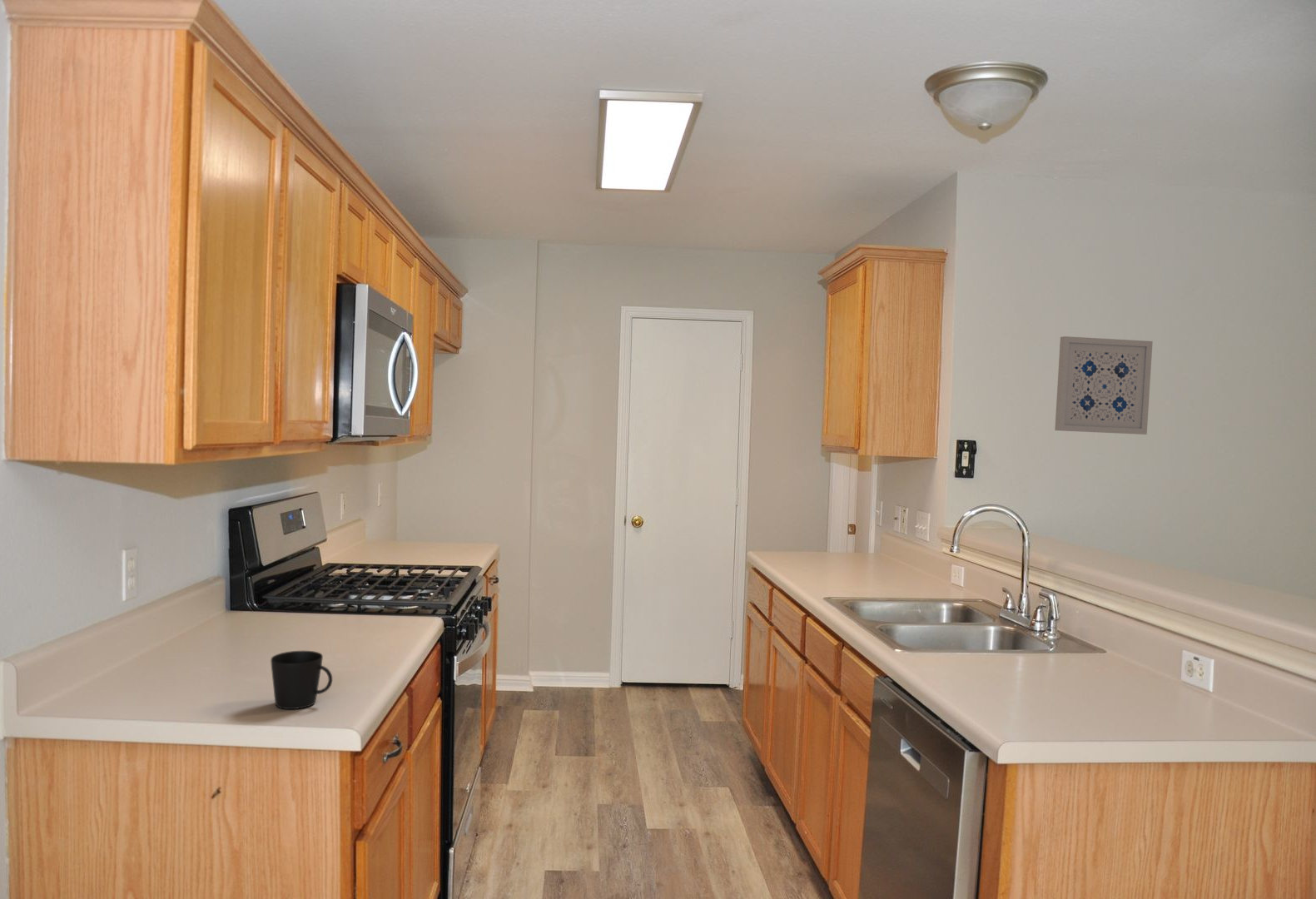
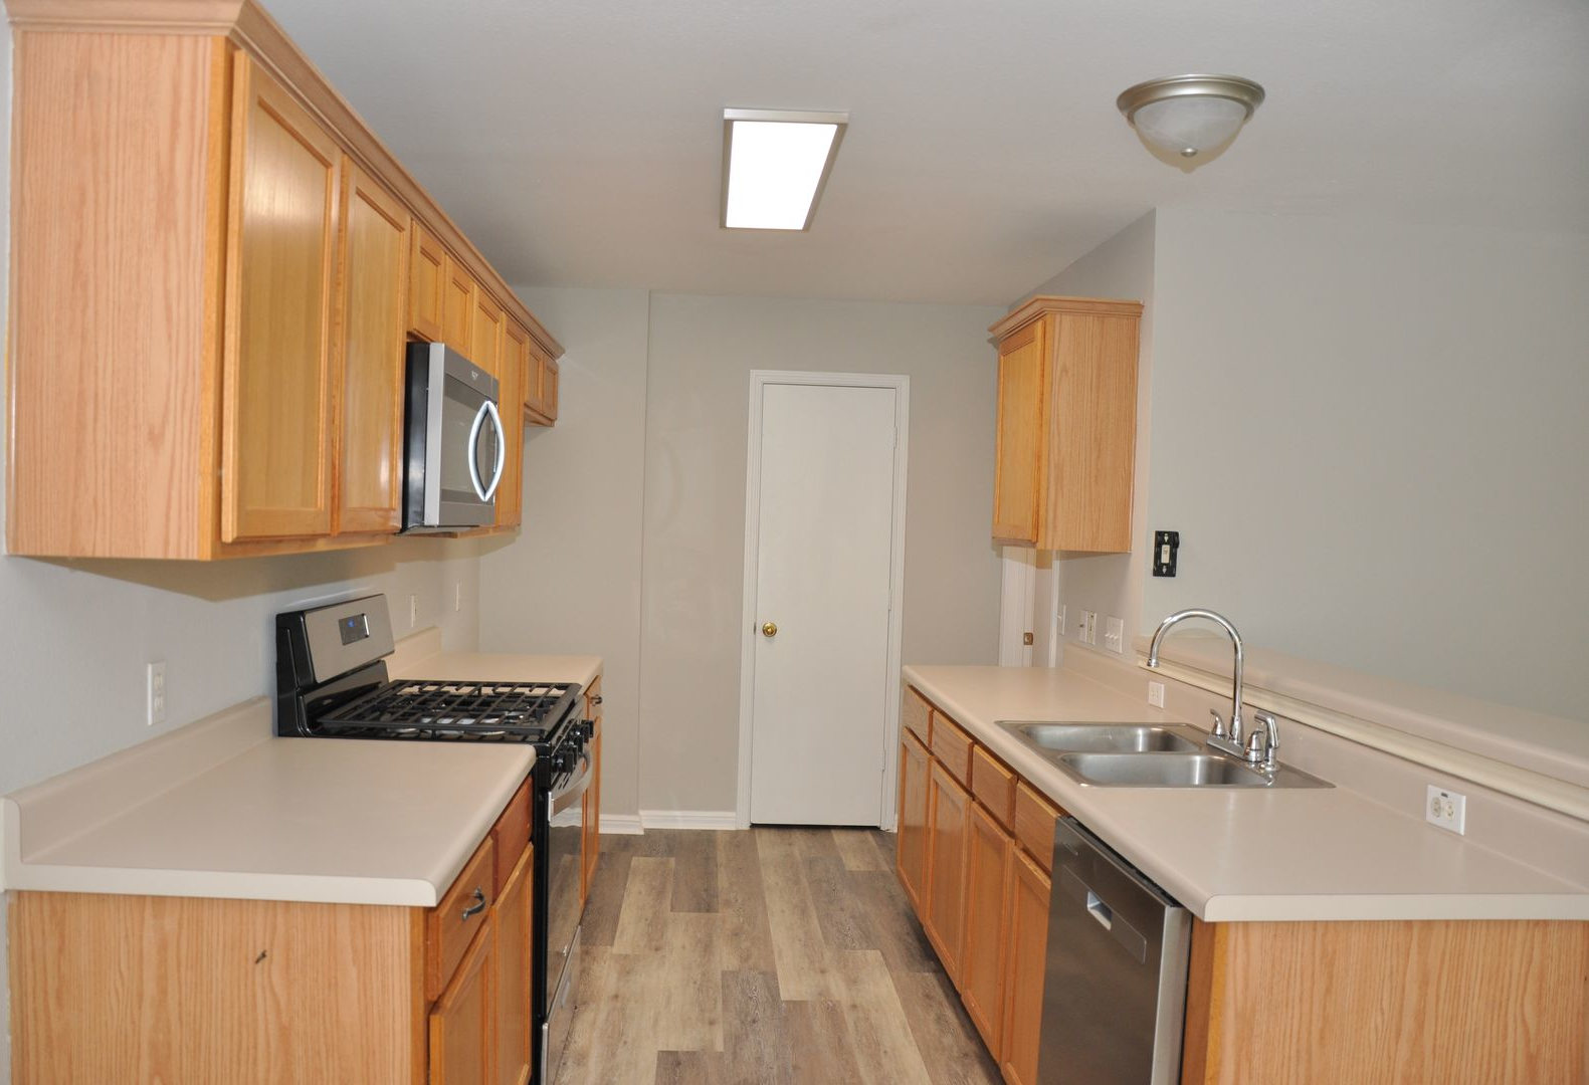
- wall art [1054,335,1154,435]
- cup [270,650,333,710]
